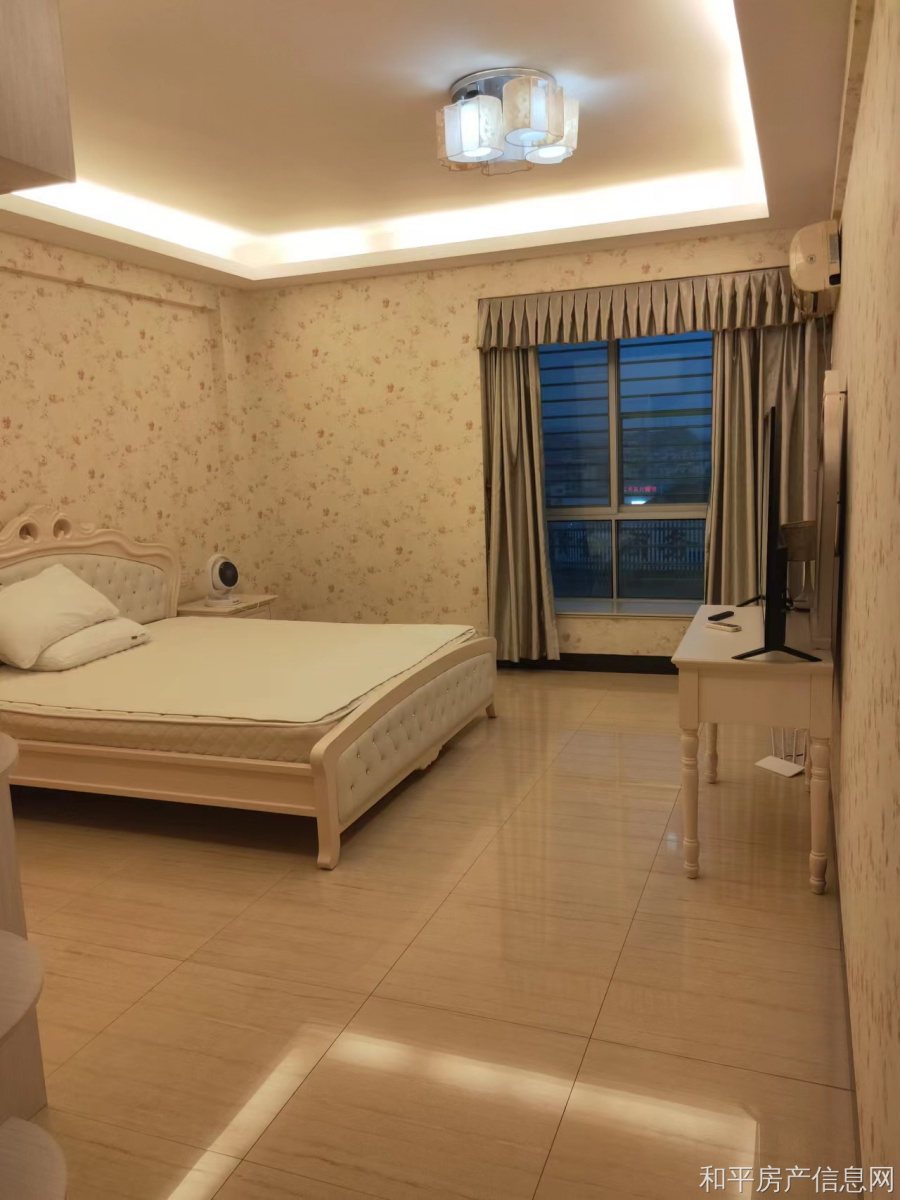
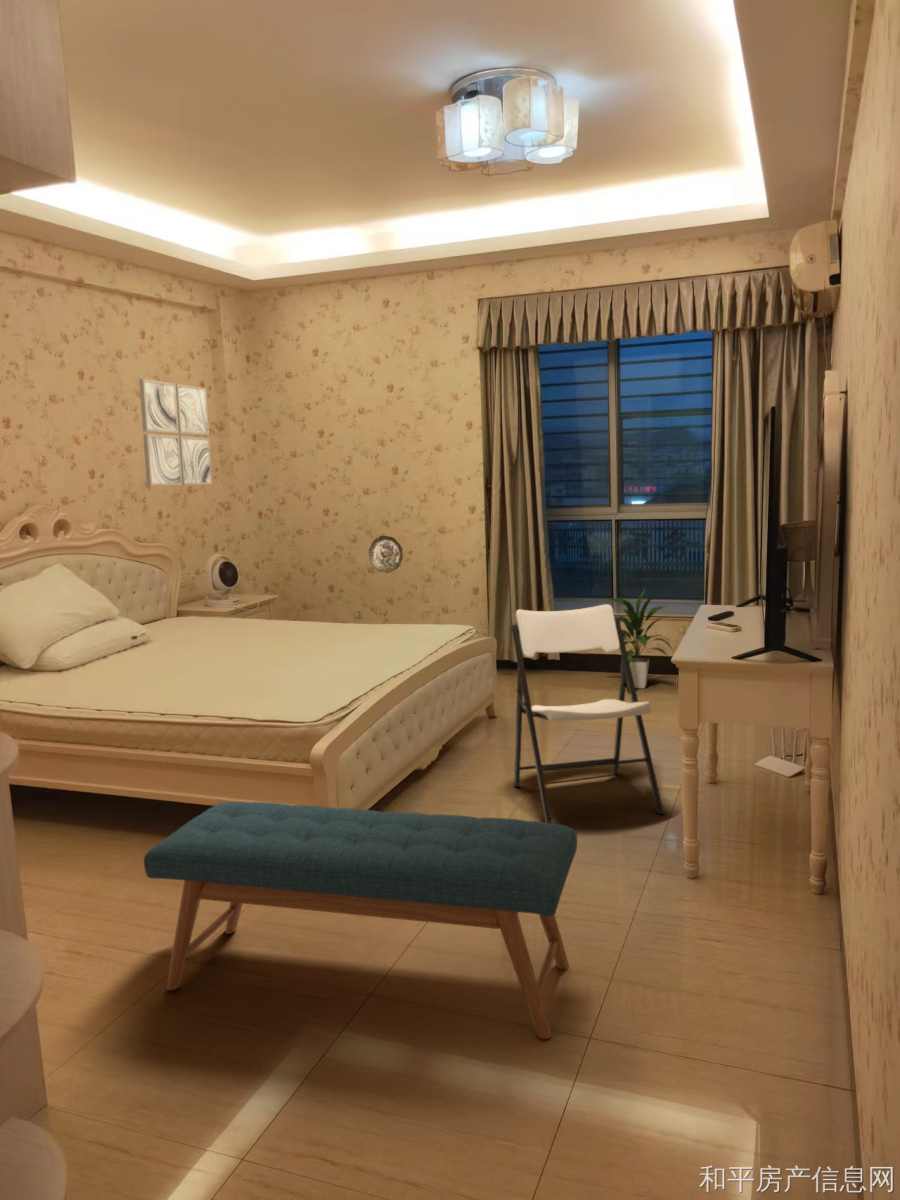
+ wall art [138,378,213,487]
+ indoor plant [605,588,674,689]
+ chair [510,603,665,824]
+ bench [143,801,578,1040]
+ decorative plate [368,535,404,574]
